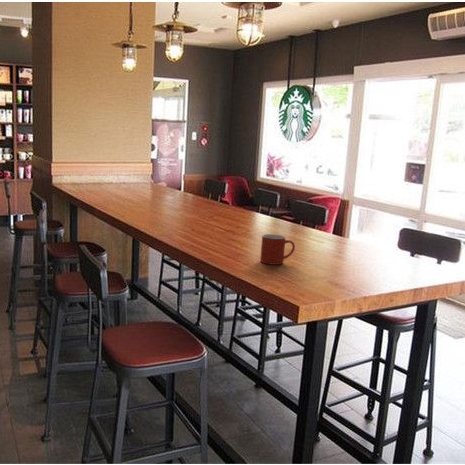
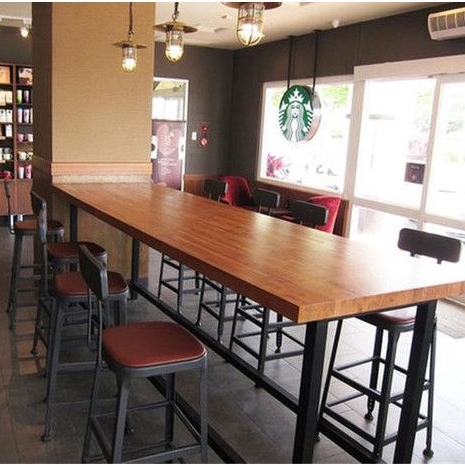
- mug [259,233,296,266]
